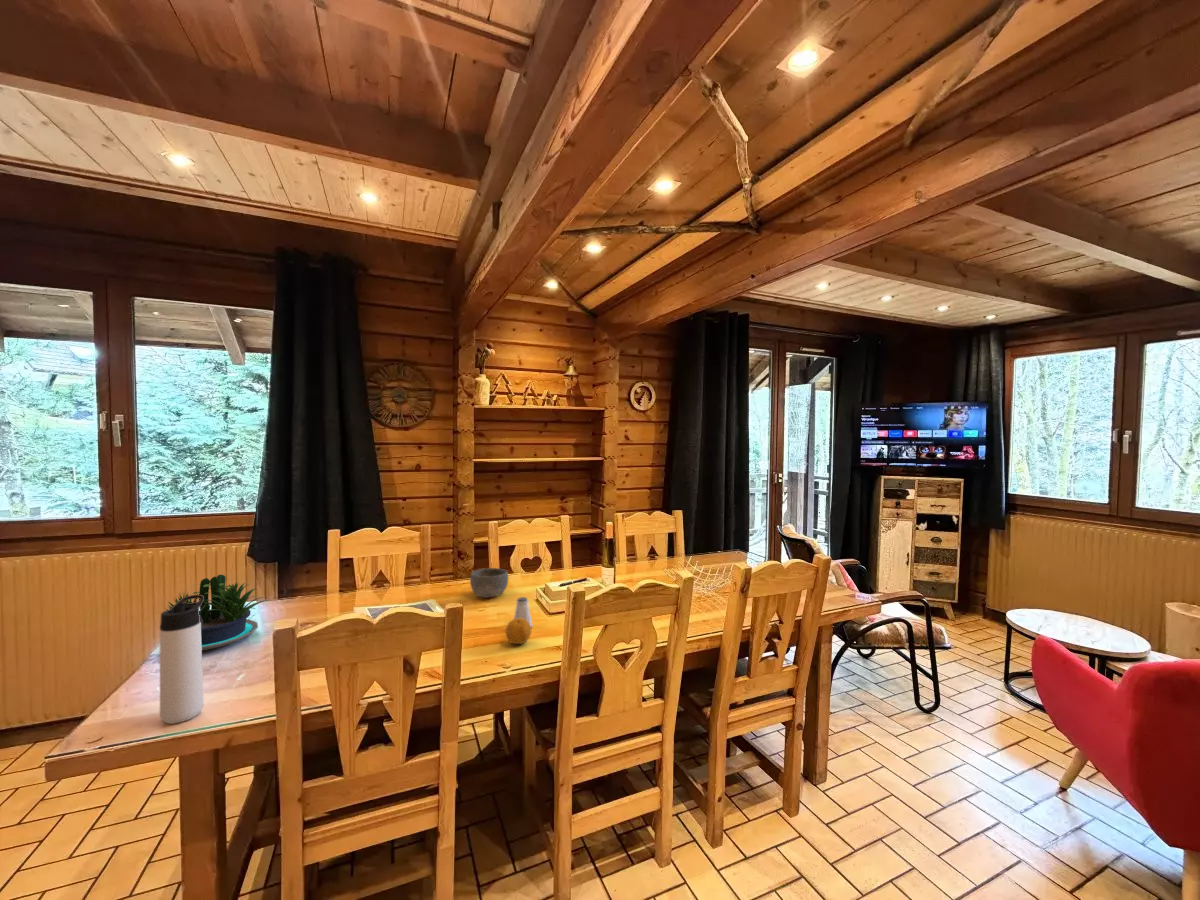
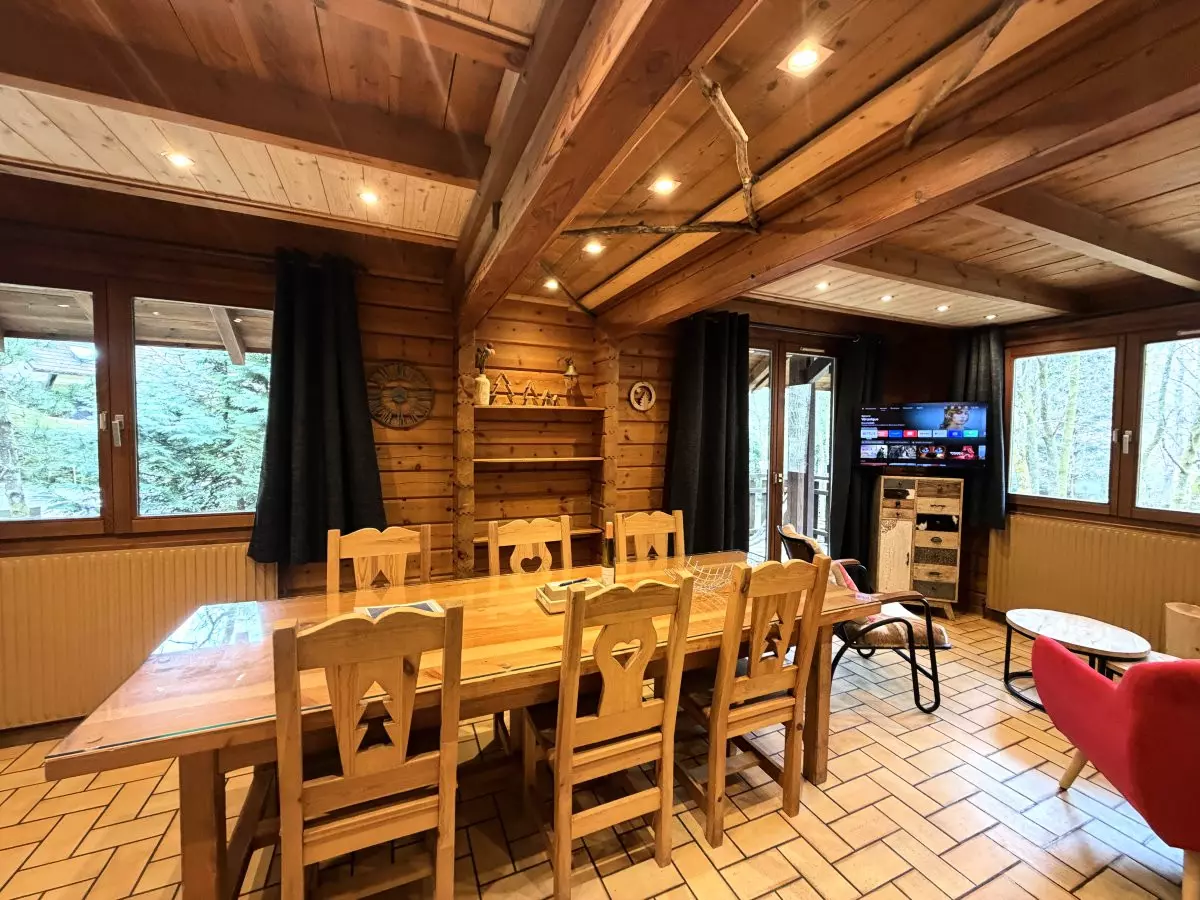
- potted plant [164,574,269,651]
- bowl [469,567,509,599]
- fruit [505,618,532,645]
- thermos bottle [159,594,205,725]
- saltshaker [513,596,534,628]
